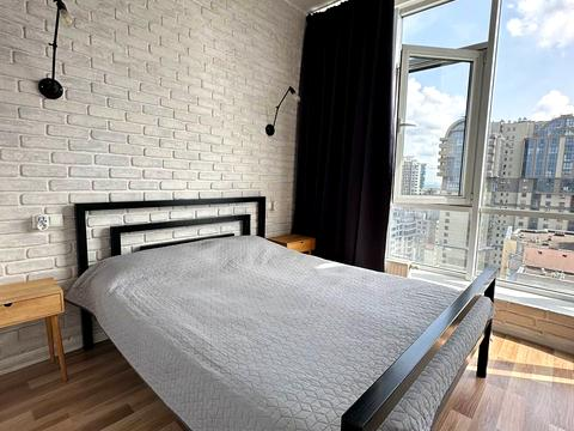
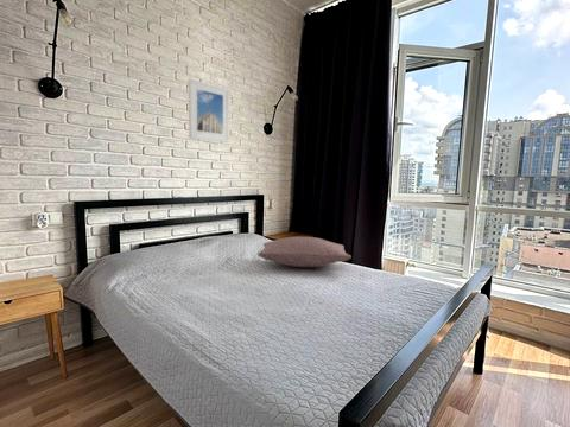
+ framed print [188,78,230,144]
+ pillow [256,236,353,268]
